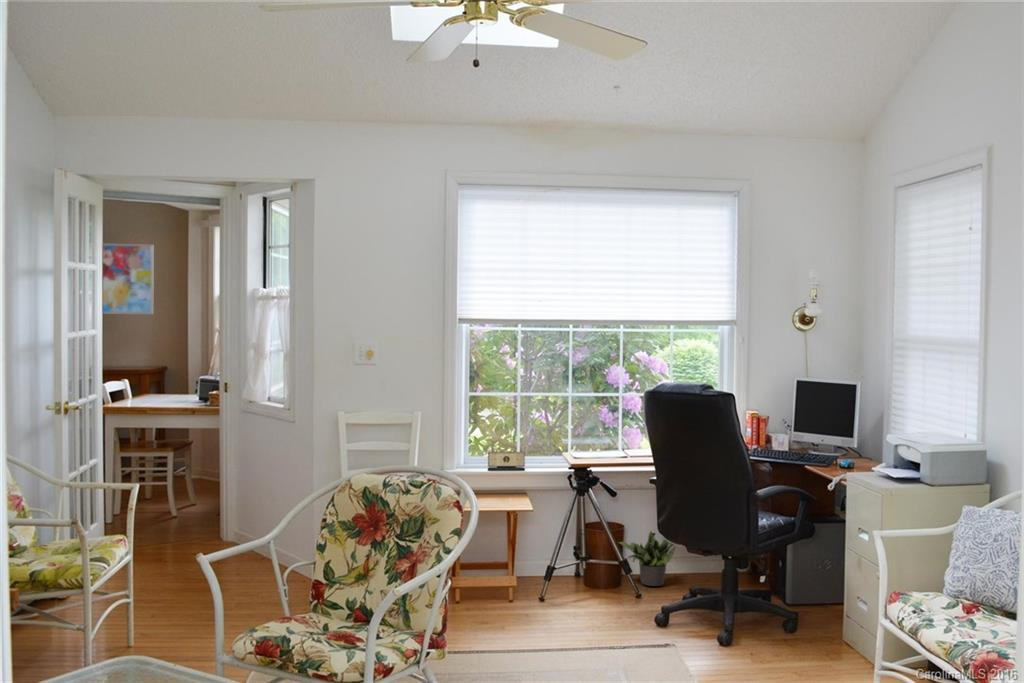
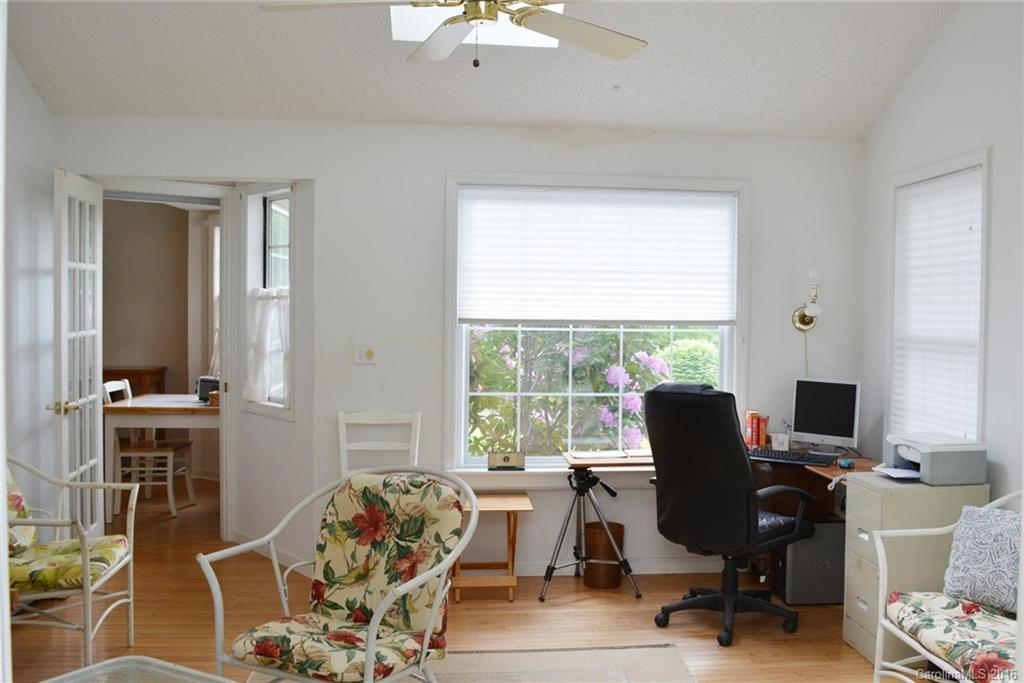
- potted plant [617,530,677,587]
- wall art [102,243,155,315]
